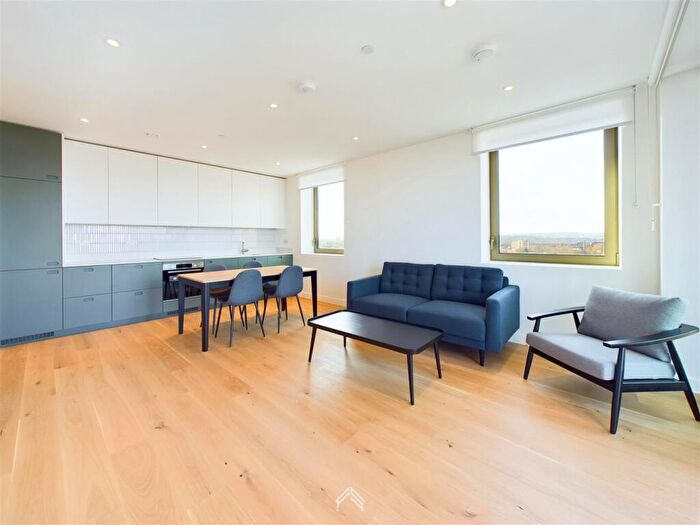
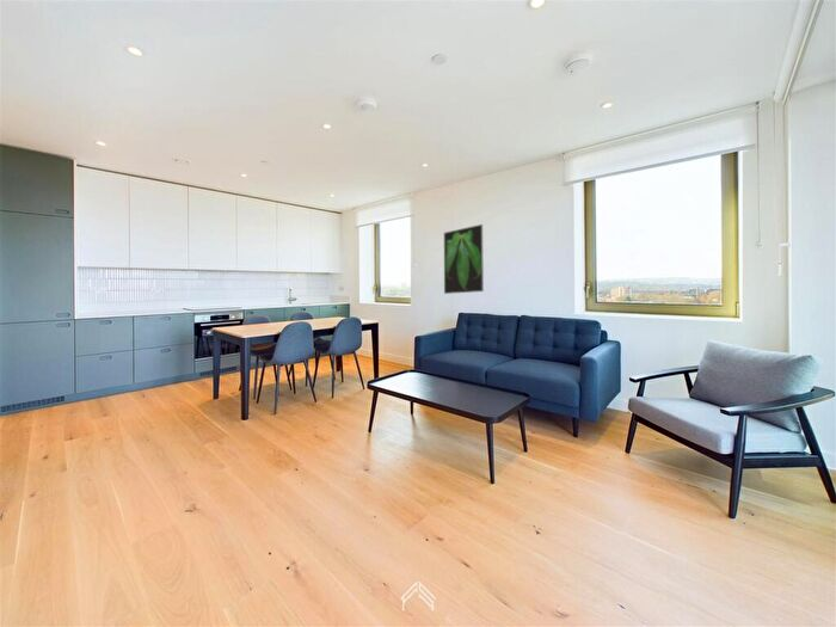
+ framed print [443,223,485,295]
